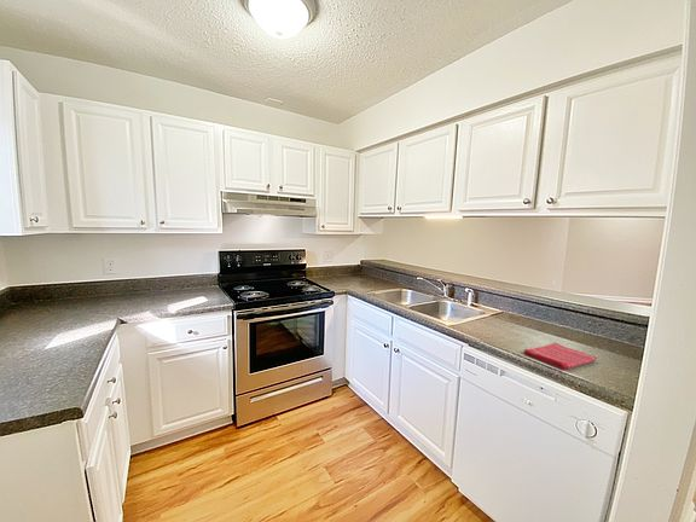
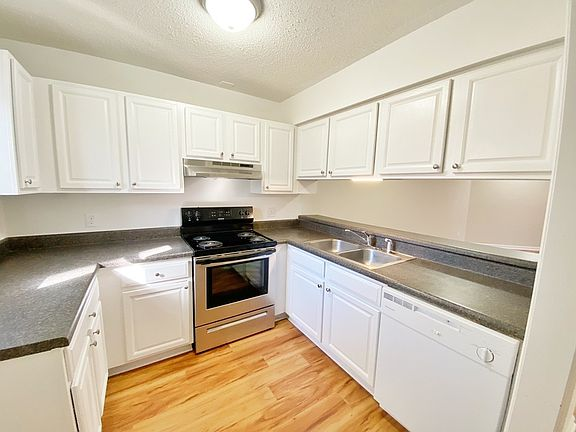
- dish towel [523,342,598,371]
